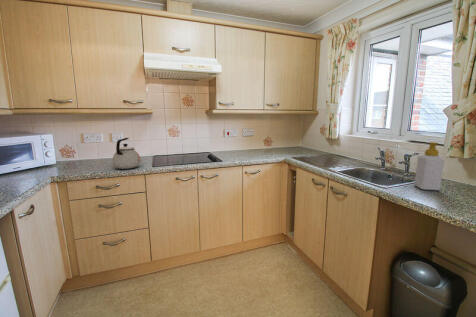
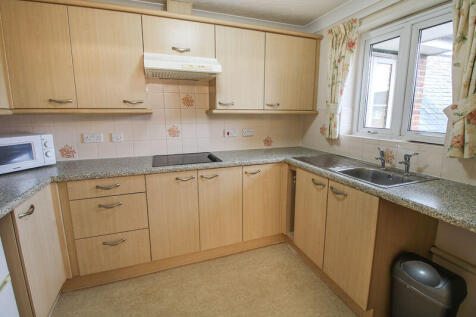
- kettle [111,137,141,170]
- soap bottle [414,141,445,191]
